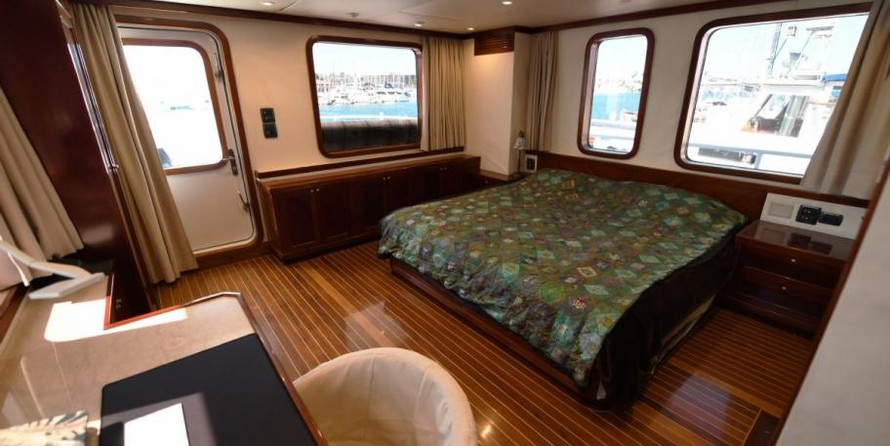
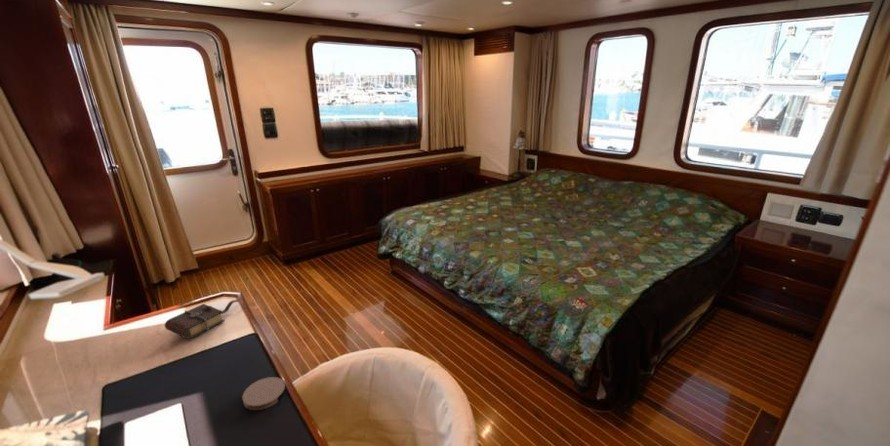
+ coaster [241,376,286,411]
+ book [164,298,242,340]
